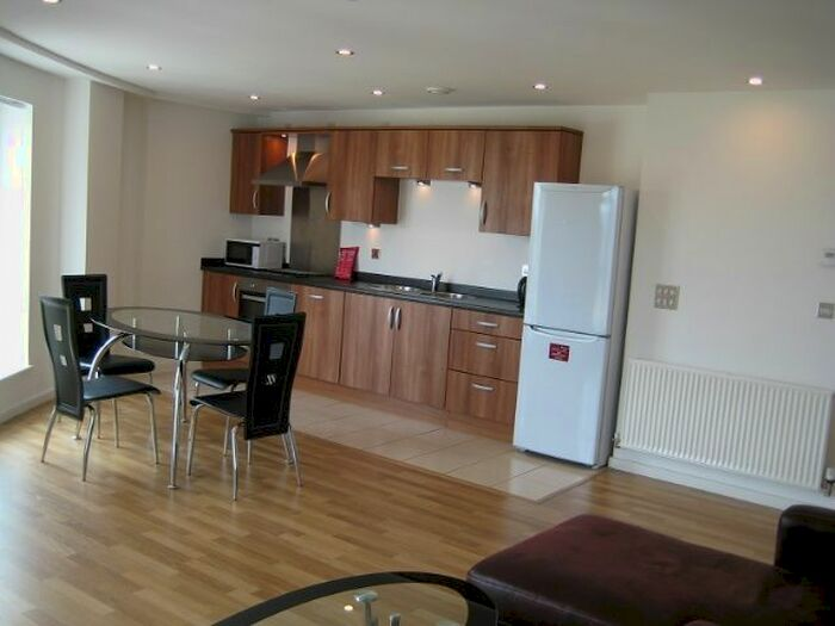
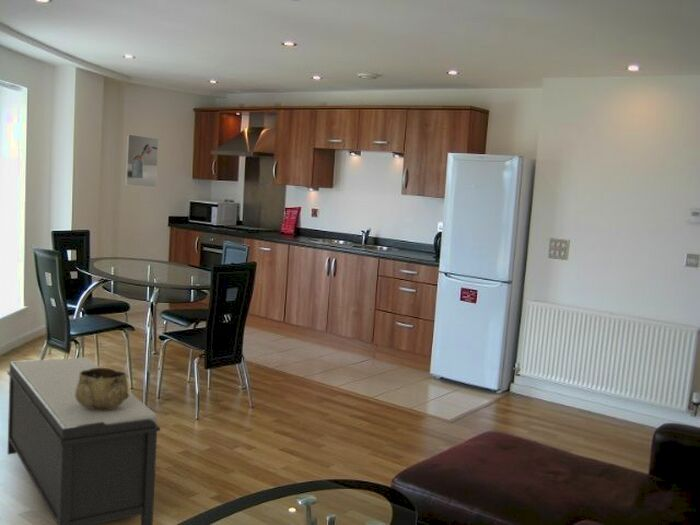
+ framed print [124,133,160,189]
+ decorative bowl [75,367,129,411]
+ bench [6,356,161,525]
